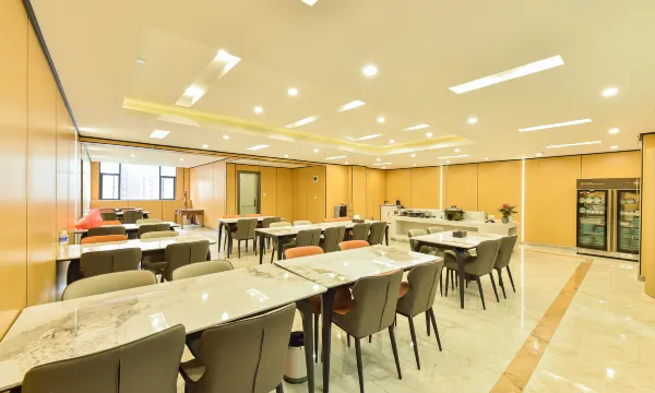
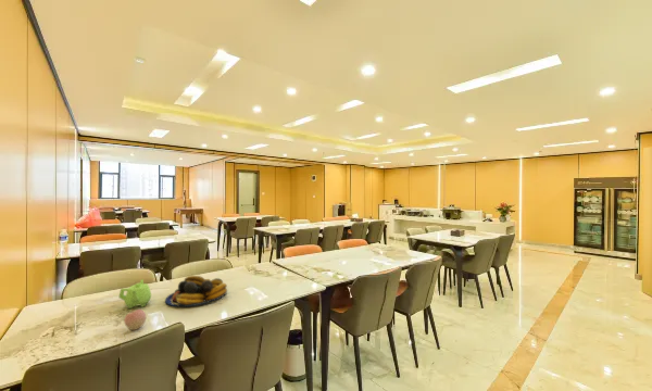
+ fruit bowl [164,275,228,307]
+ apple [123,308,147,331]
+ teapot [117,278,152,310]
